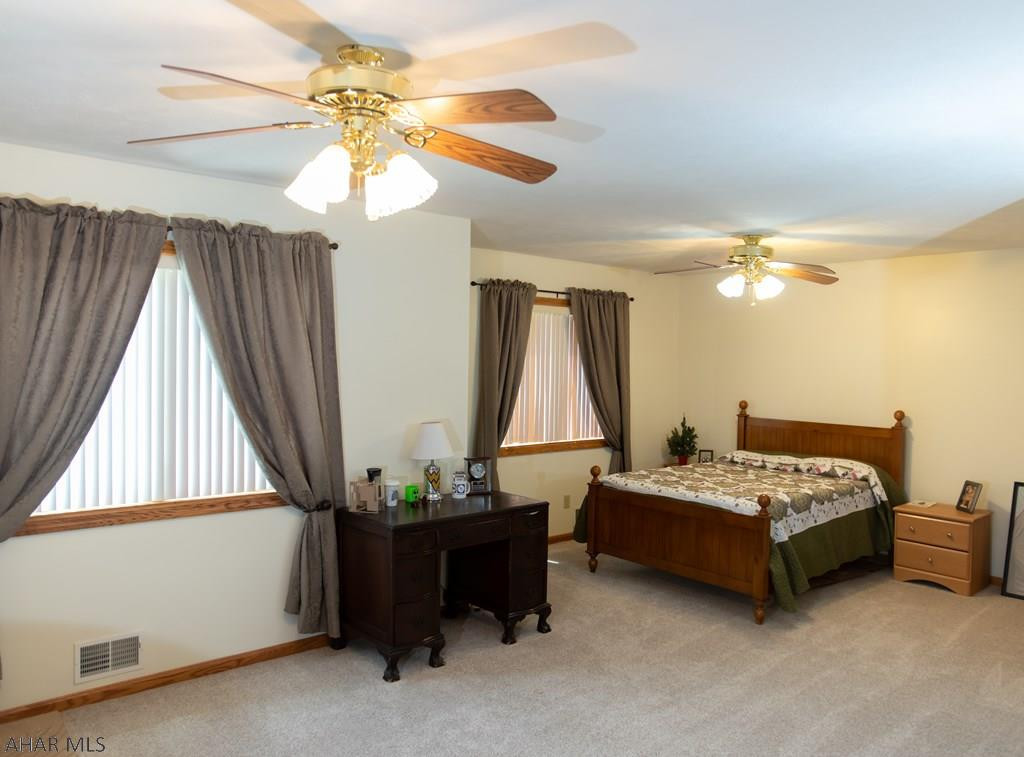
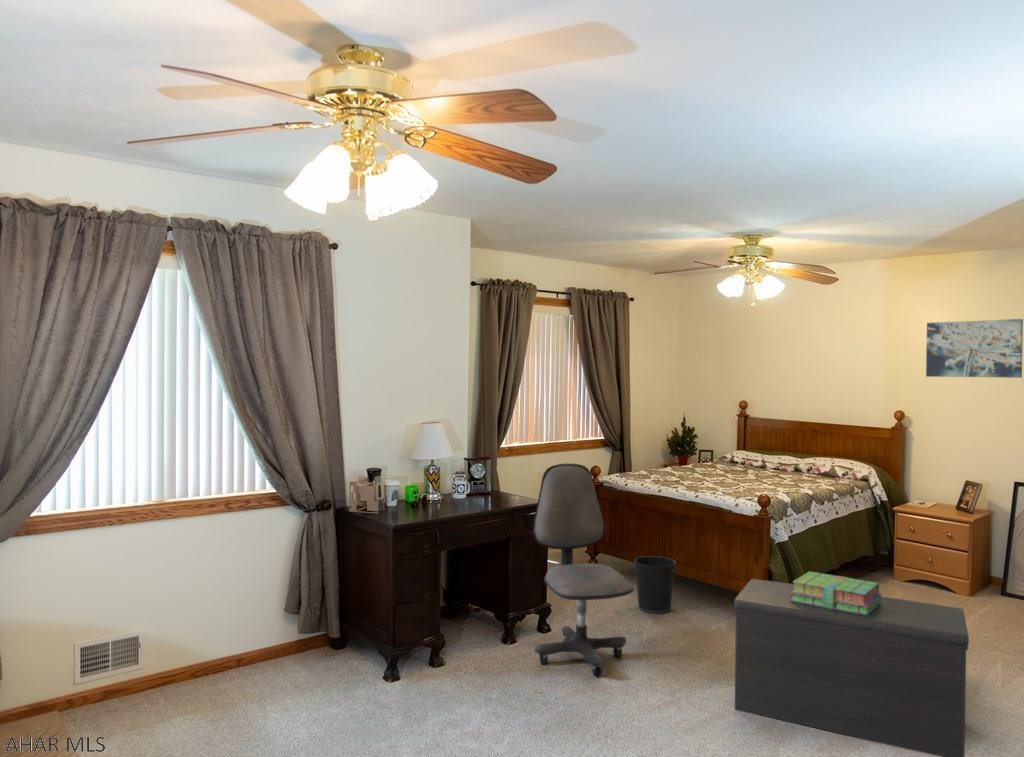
+ wall art [925,318,1024,379]
+ stack of books [790,570,882,616]
+ office chair [532,463,635,678]
+ wastebasket [633,555,677,614]
+ bench [733,578,970,757]
